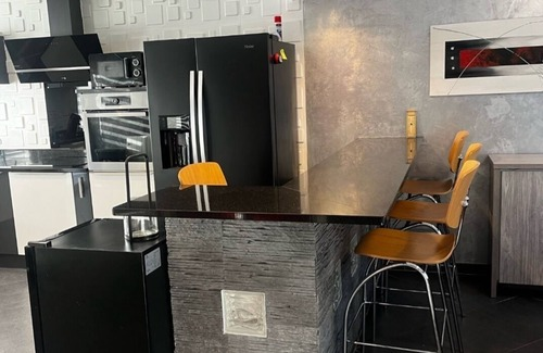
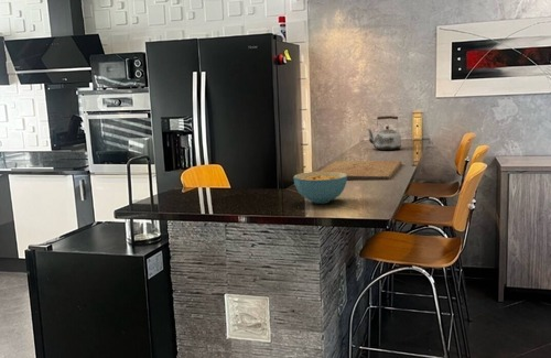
+ kettle [366,115,402,151]
+ cereal bowl [292,171,347,205]
+ cutting board [318,160,402,182]
